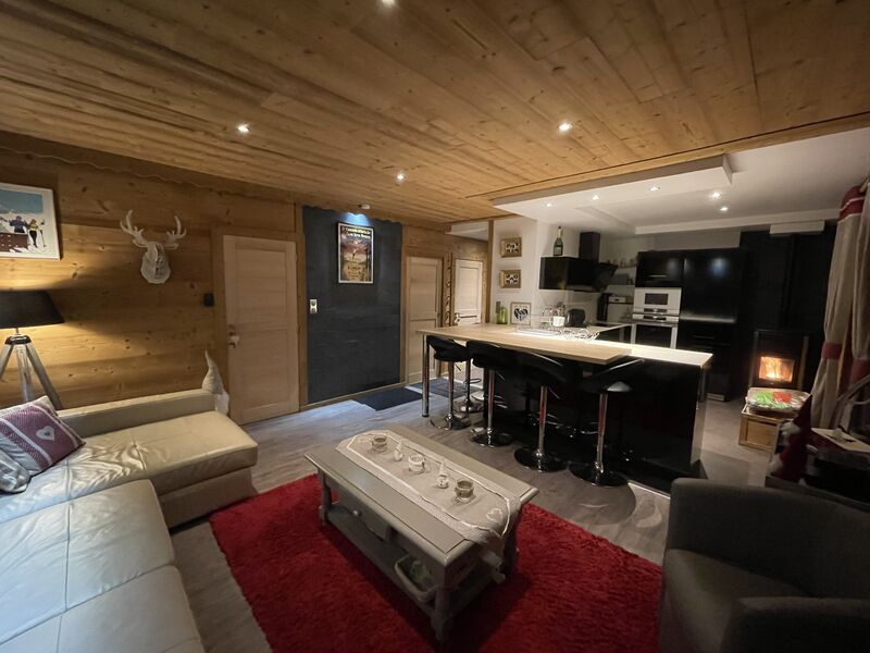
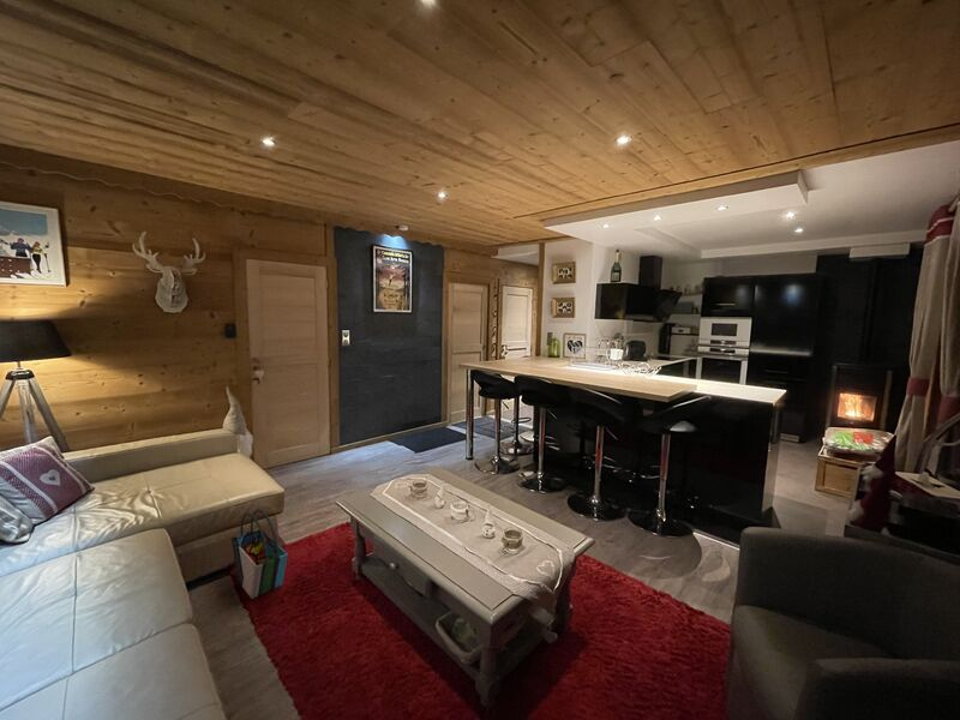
+ tote bag [230,509,289,600]
